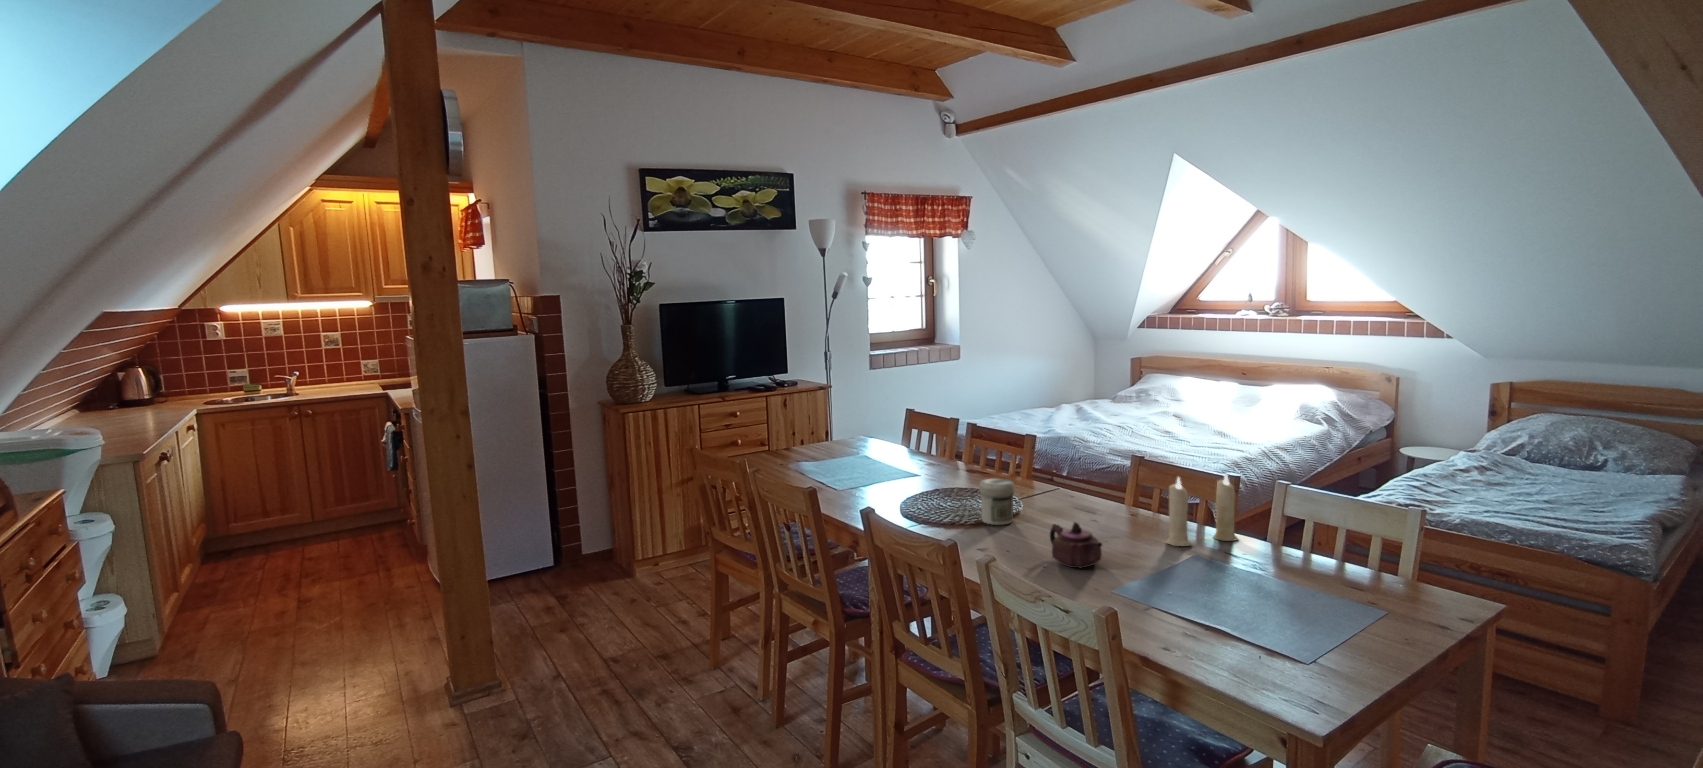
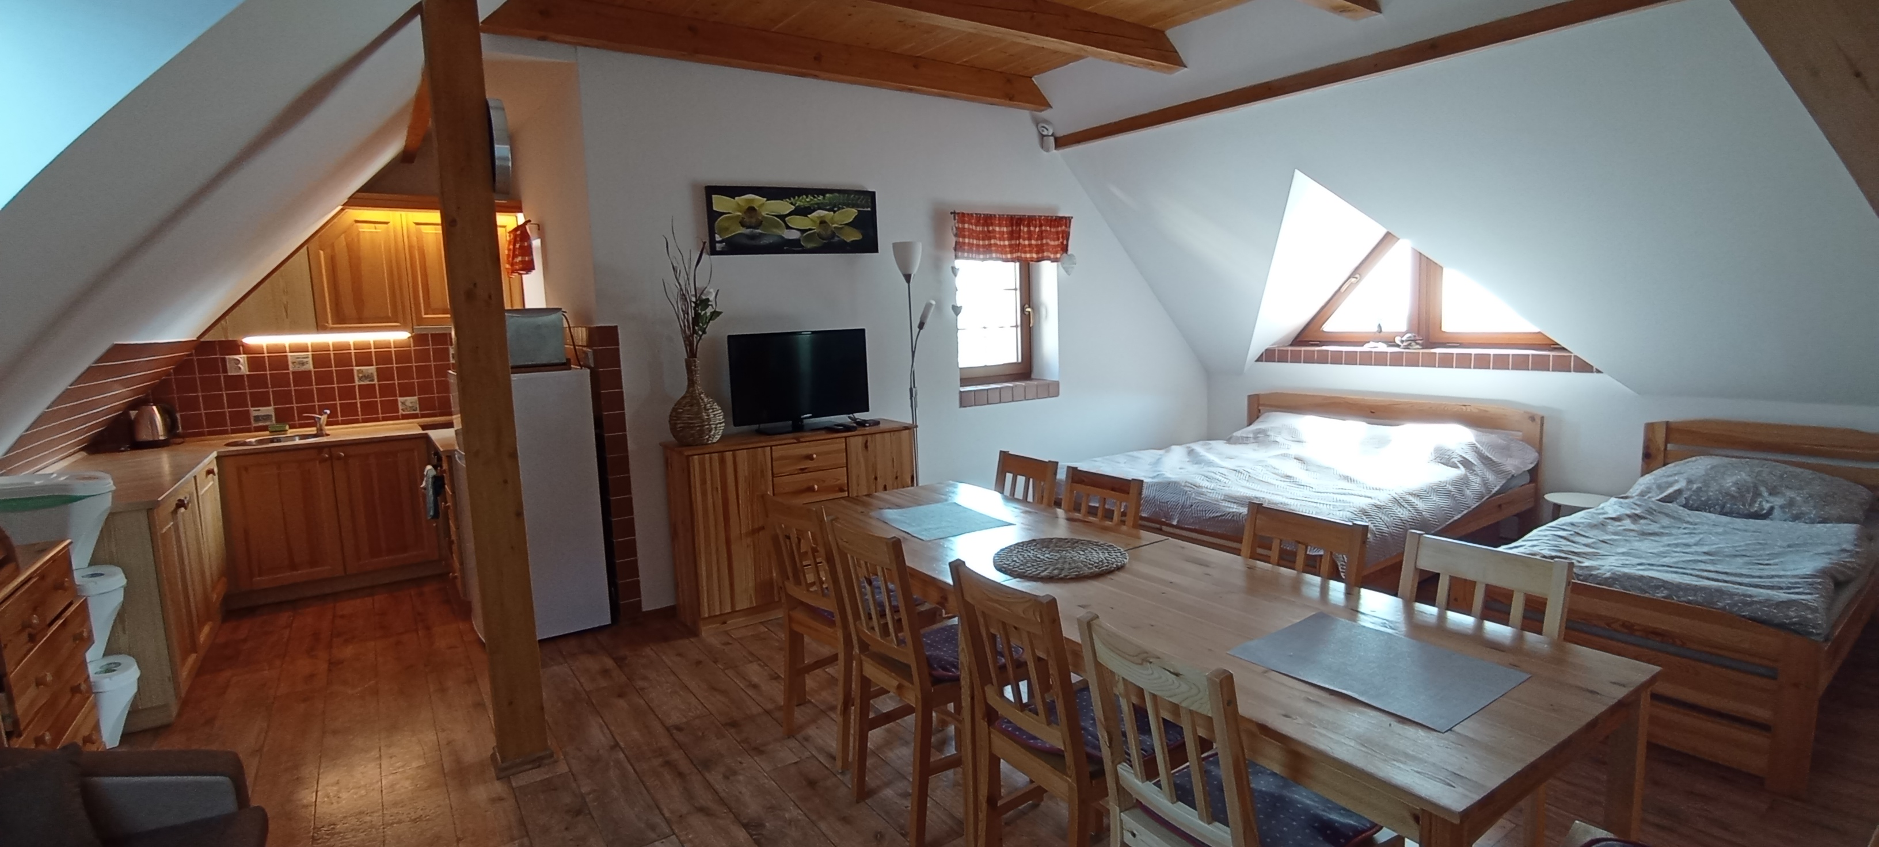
- jar [979,478,1014,526]
- teapot [1049,521,1103,569]
- candle [1165,471,1239,546]
